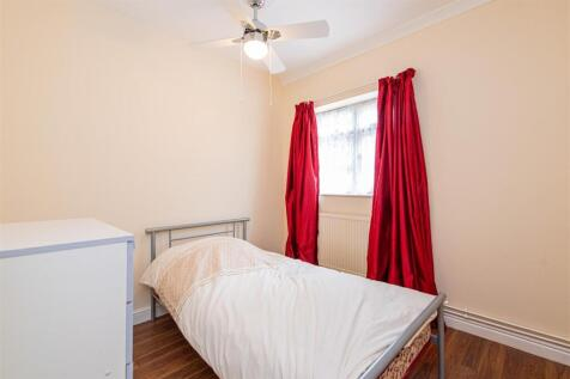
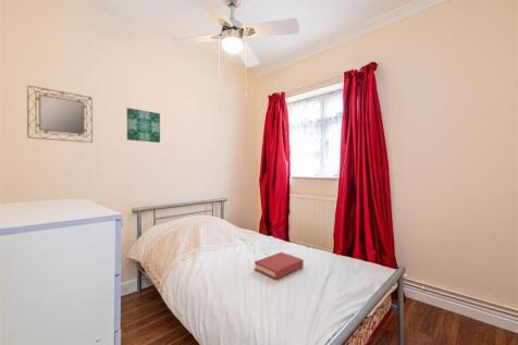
+ hardback book [254,251,305,281]
+ wall art [126,107,161,144]
+ home mirror [26,85,94,144]
